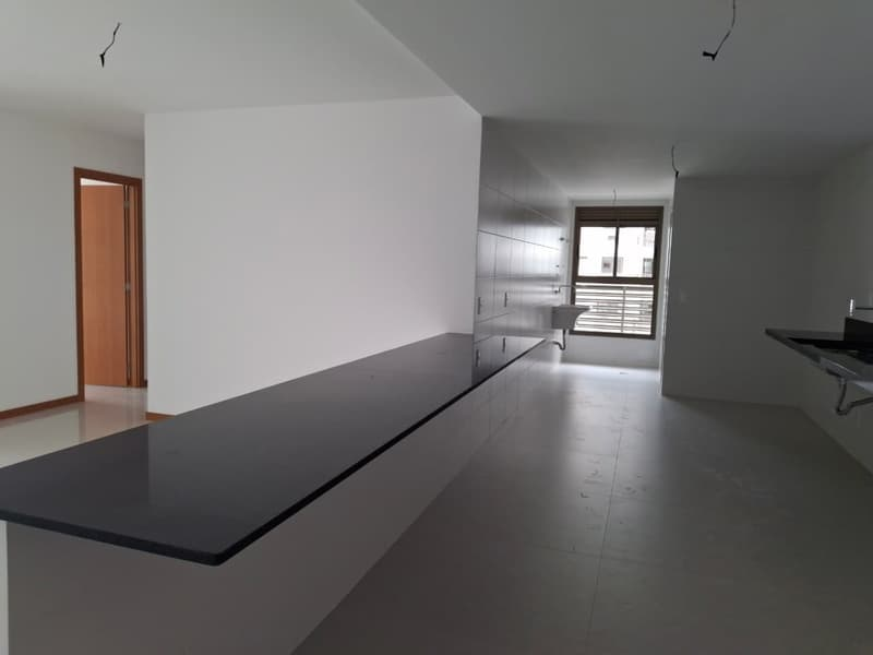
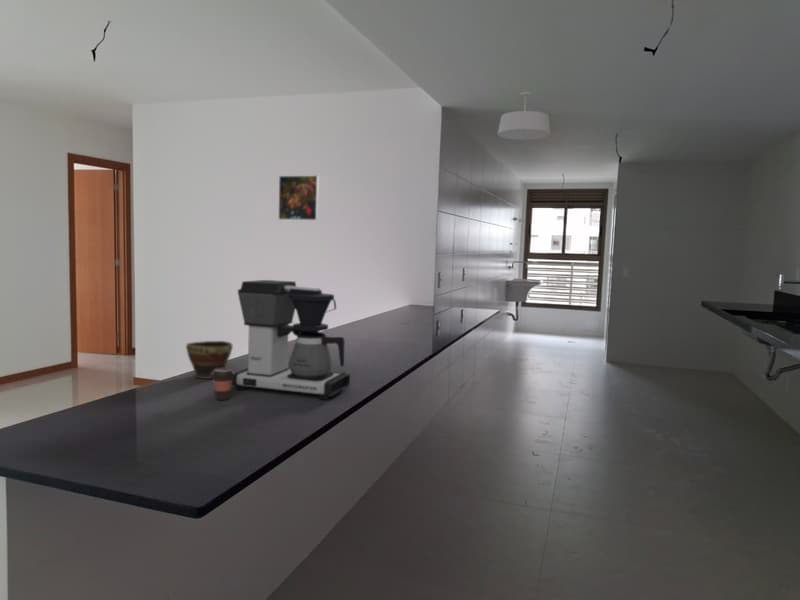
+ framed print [277,174,320,221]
+ ceiling light fixture [497,91,551,141]
+ bowl [185,340,234,380]
+ coffee cup [211,367,235,401]
+ coffee maker [231,279,351,400]
